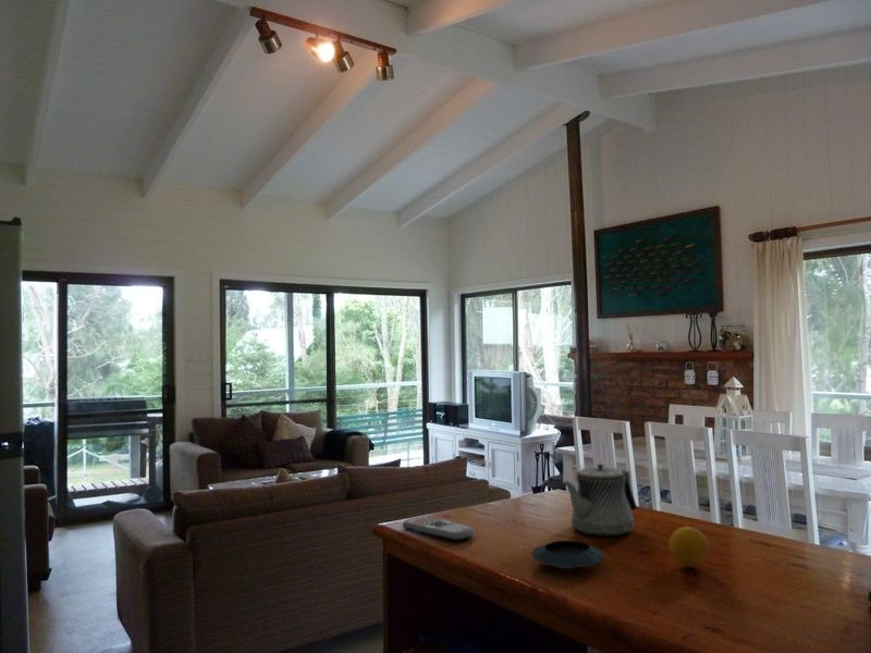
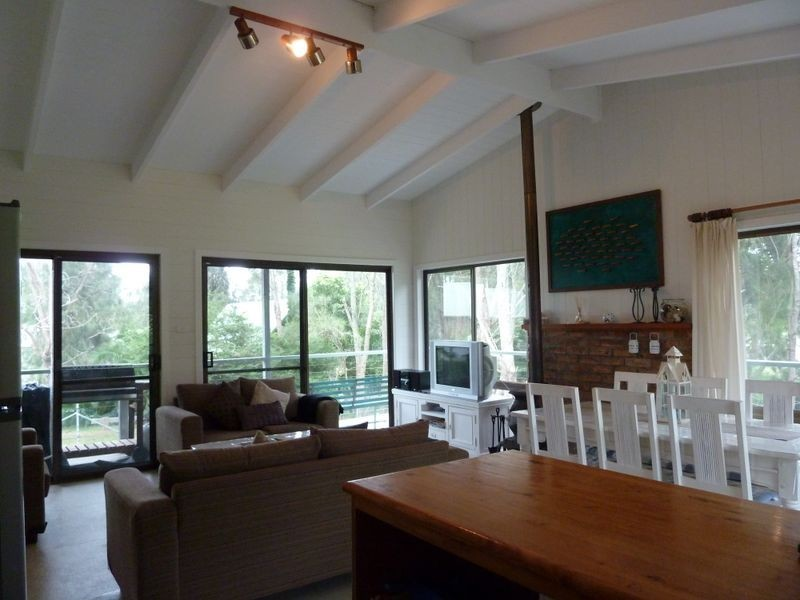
- remote control [402,515,476,542]
- saucer [531,540,604,569]
- teapot [562,463,638,538]
- fruit [667,526,710,568]
